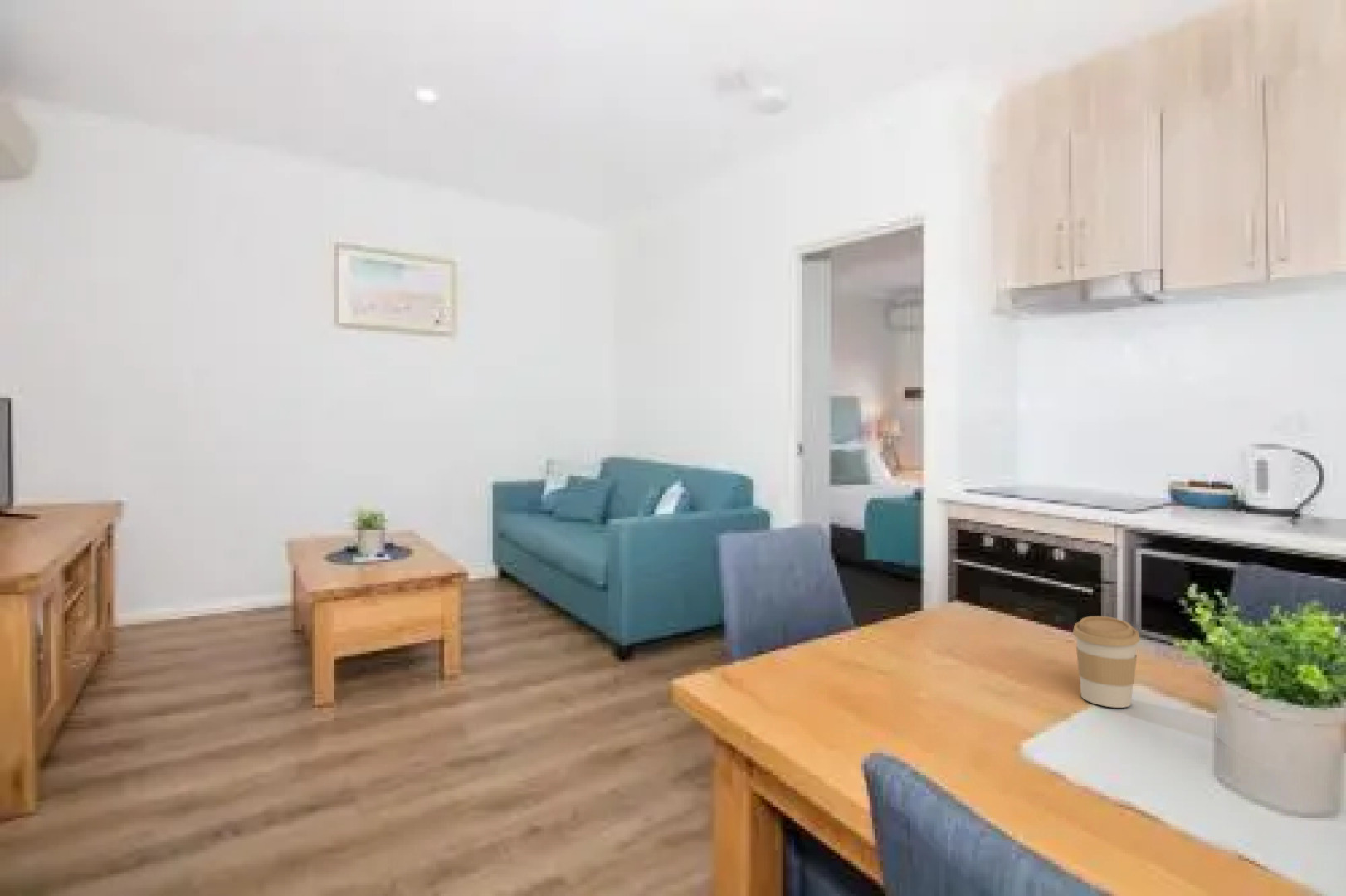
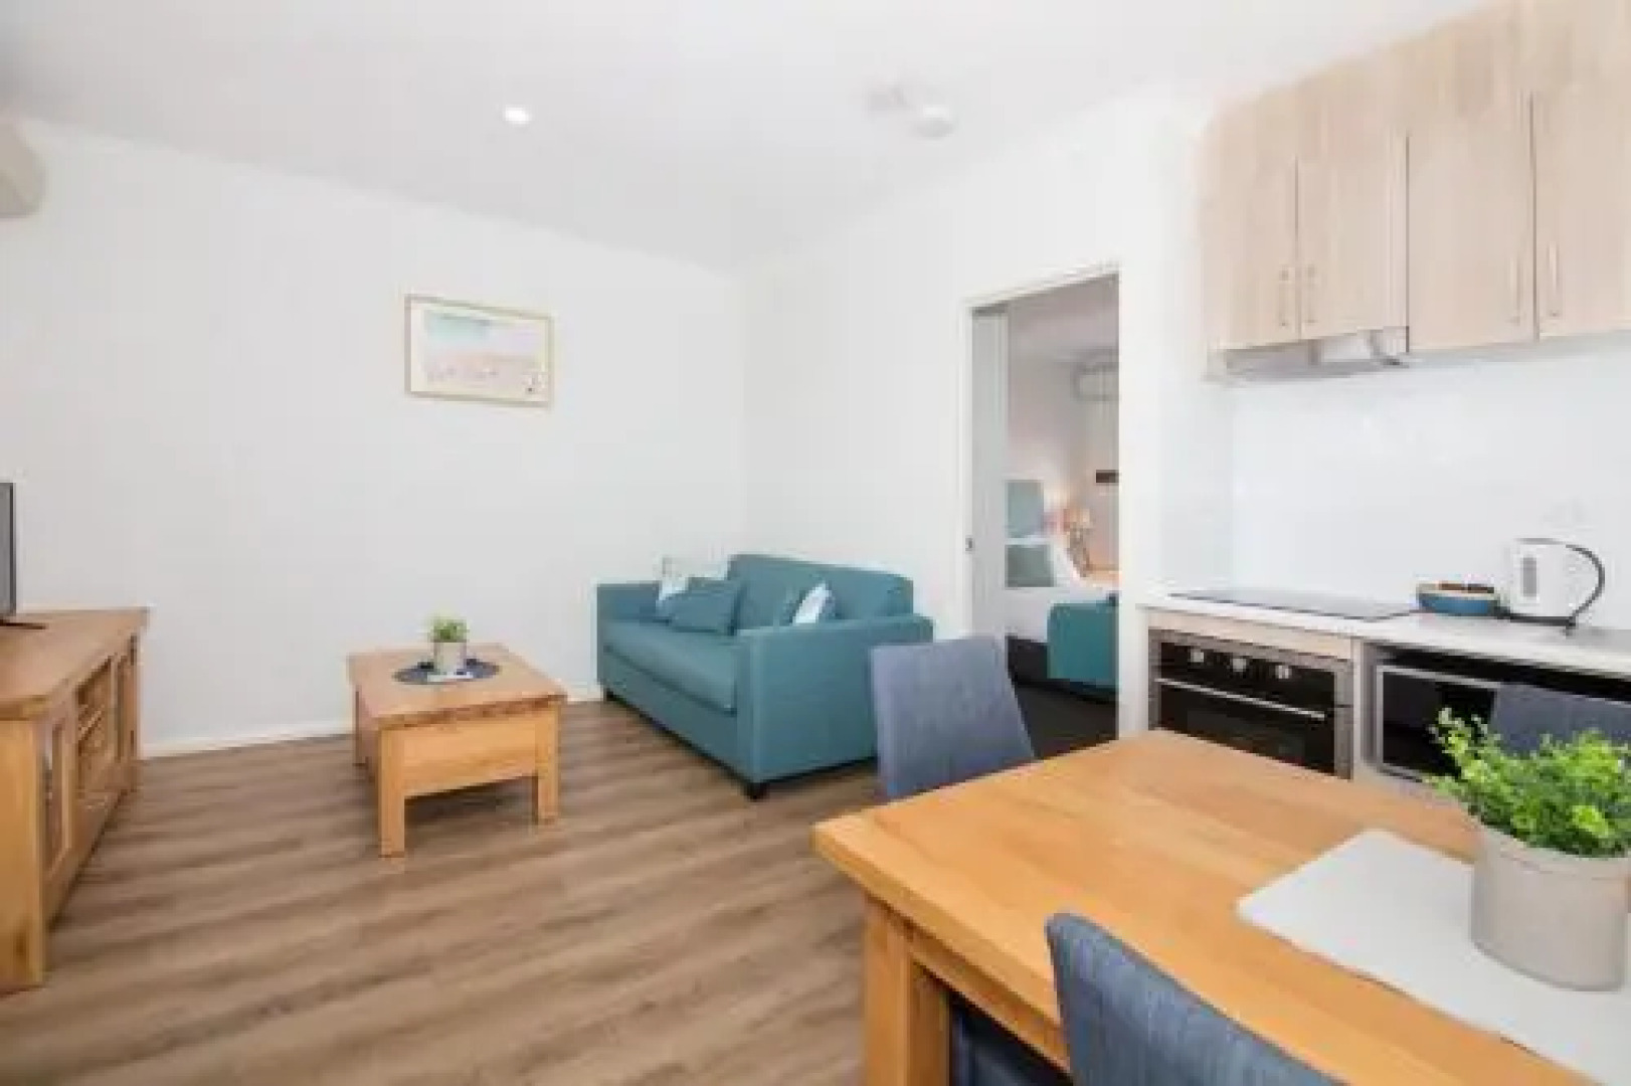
- coffee cup [1072,616,1141,709]
